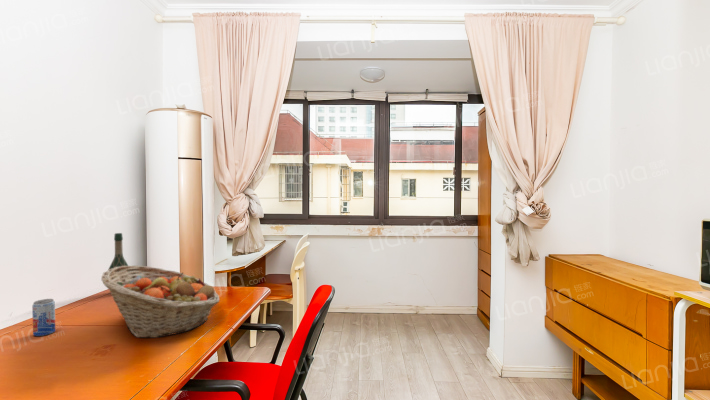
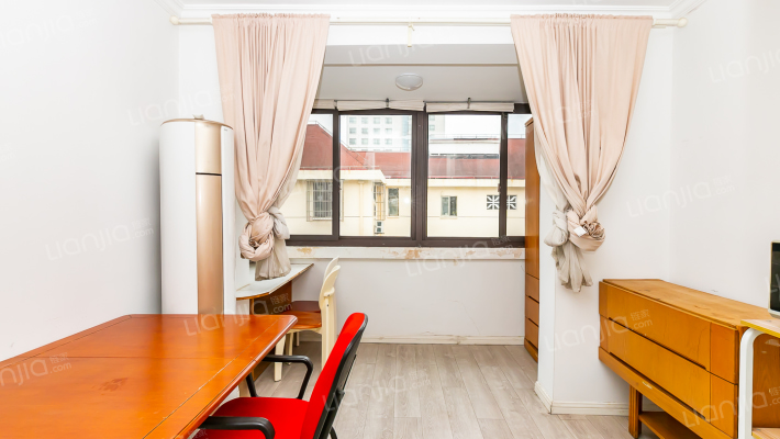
- fruit basket [100,265,220,339]
- beverage can [31,298,56,337]
- wine bottle [107,232,129,271]
